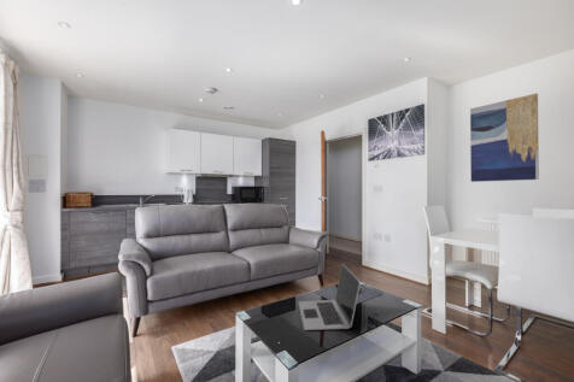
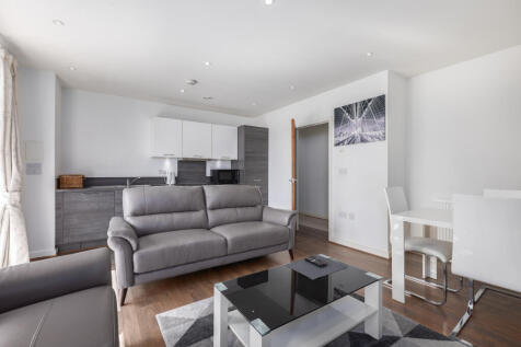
- wall art [469,93,540,183]
- laptop [297,263,362,331]
